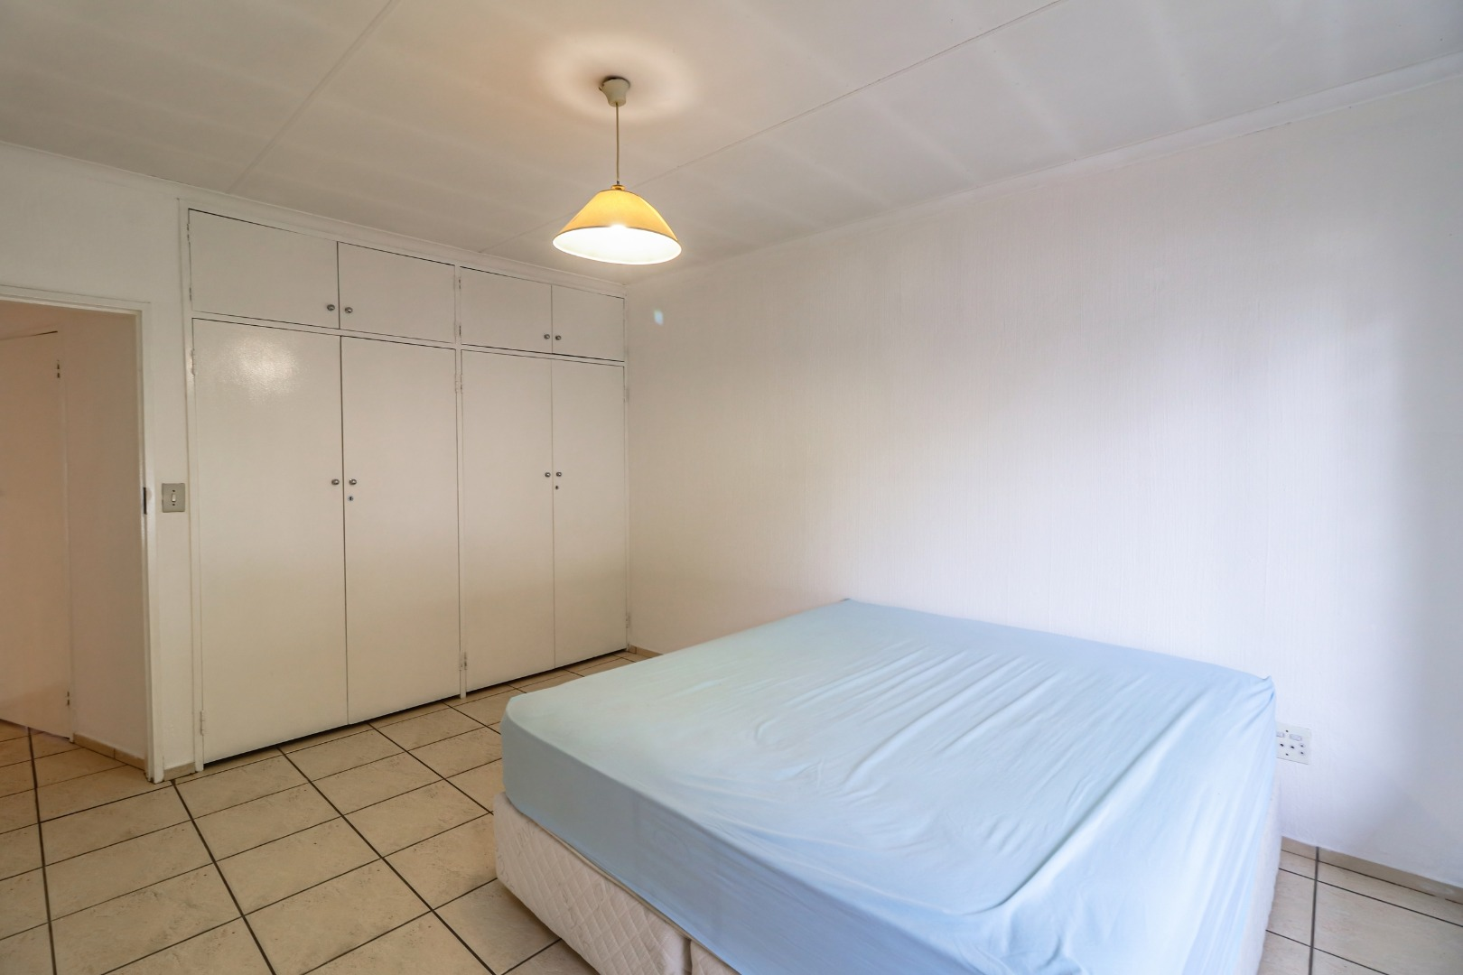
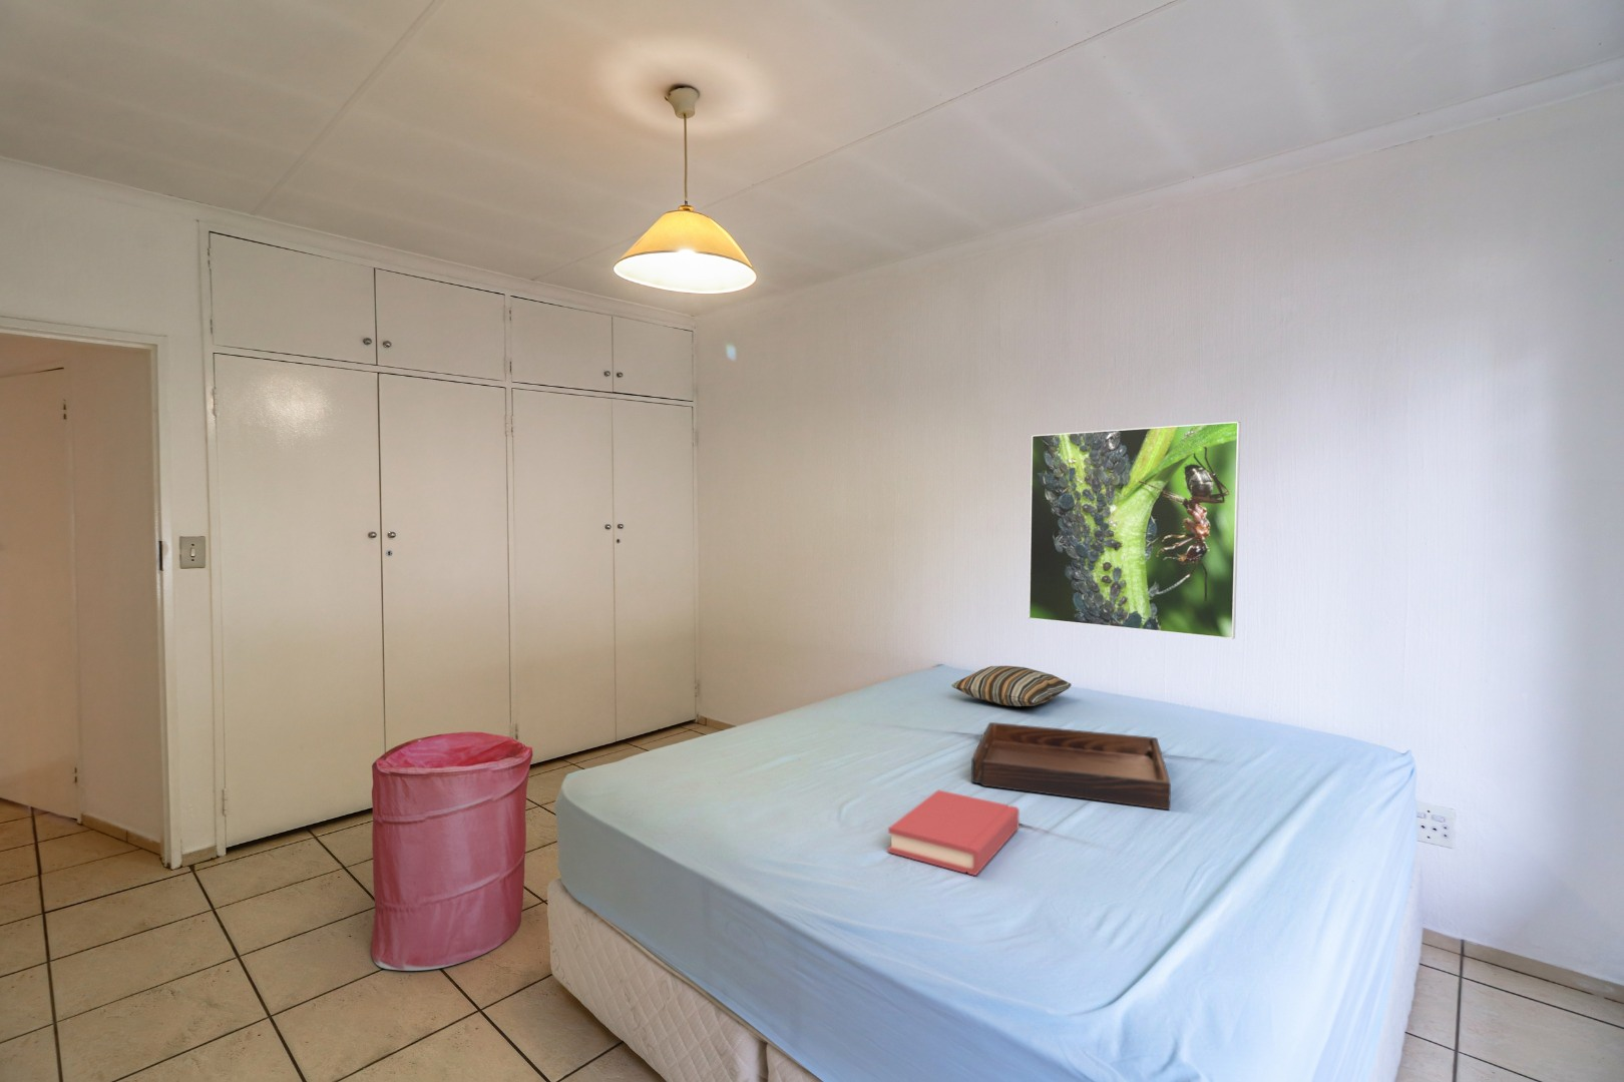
+ serving tray [970,721,1172,810]
+ laundry hamper [370,731,534,972]
+ hardback book [887,790,1021,877]
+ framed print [1027,420,1241,640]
+ pillow [951,665,1073,708]
